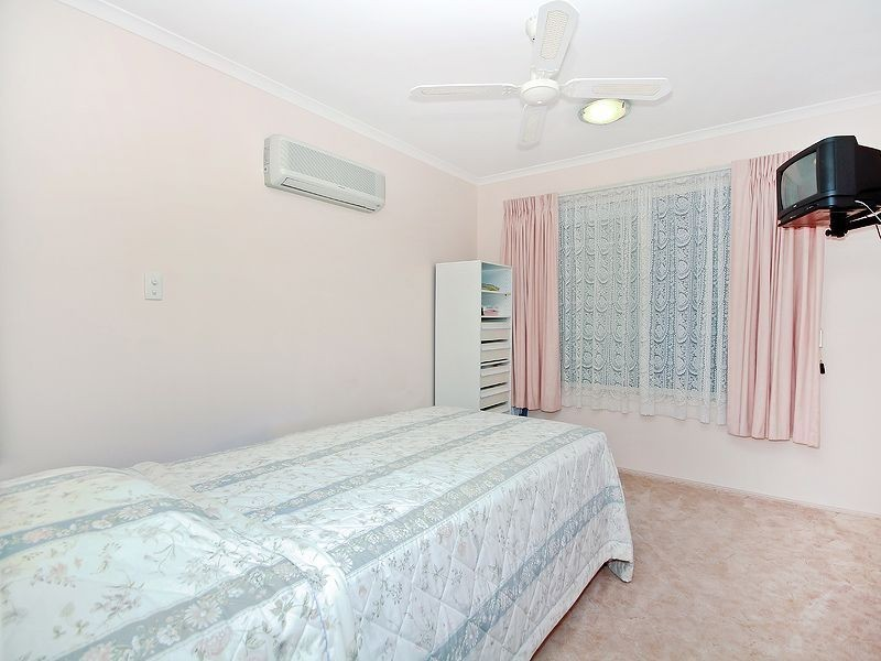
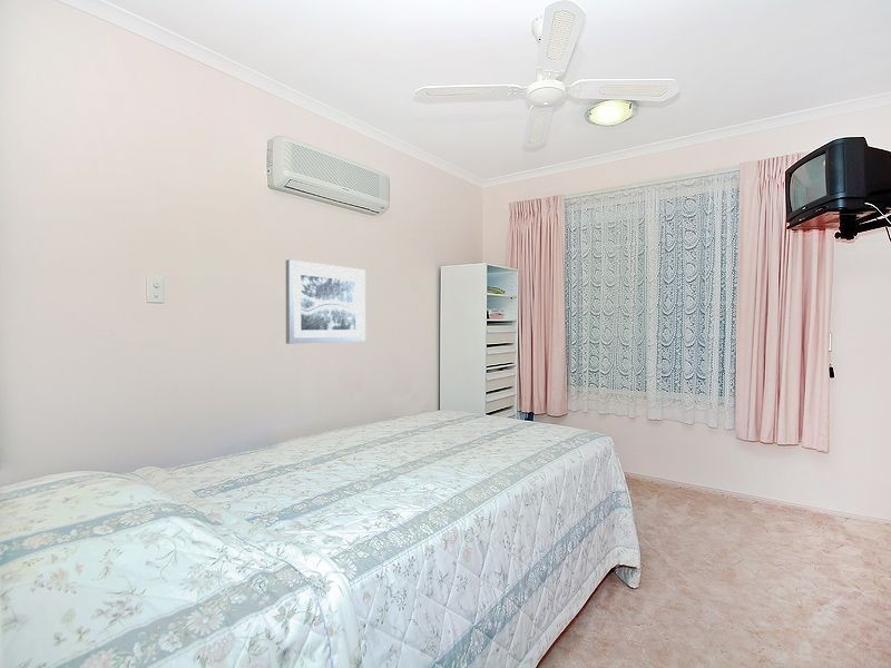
+ wall art [285,258,366,345]
